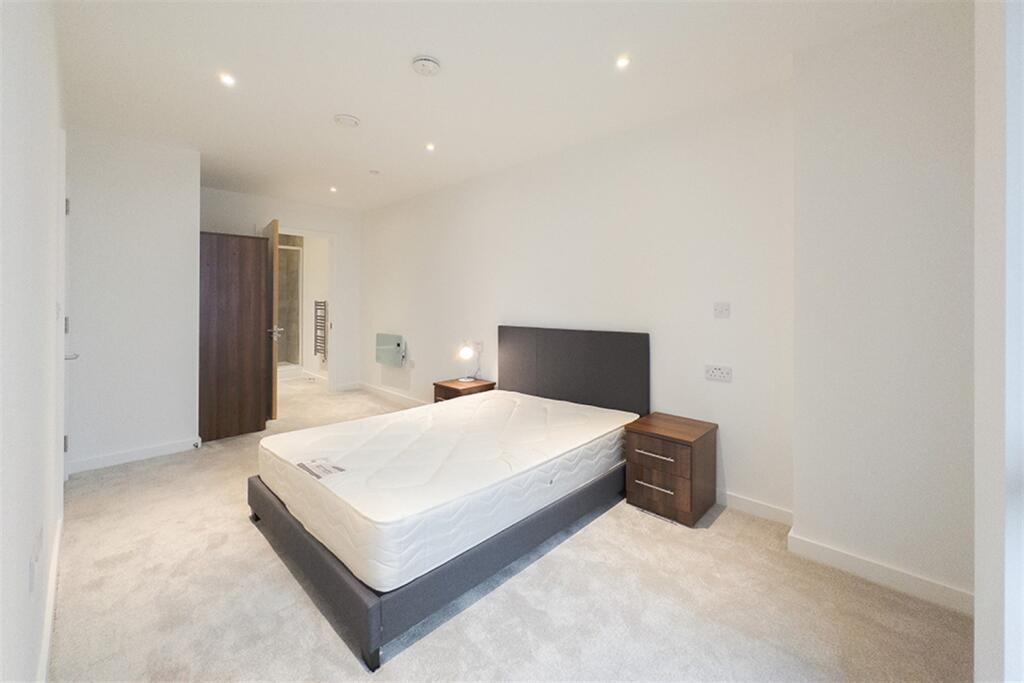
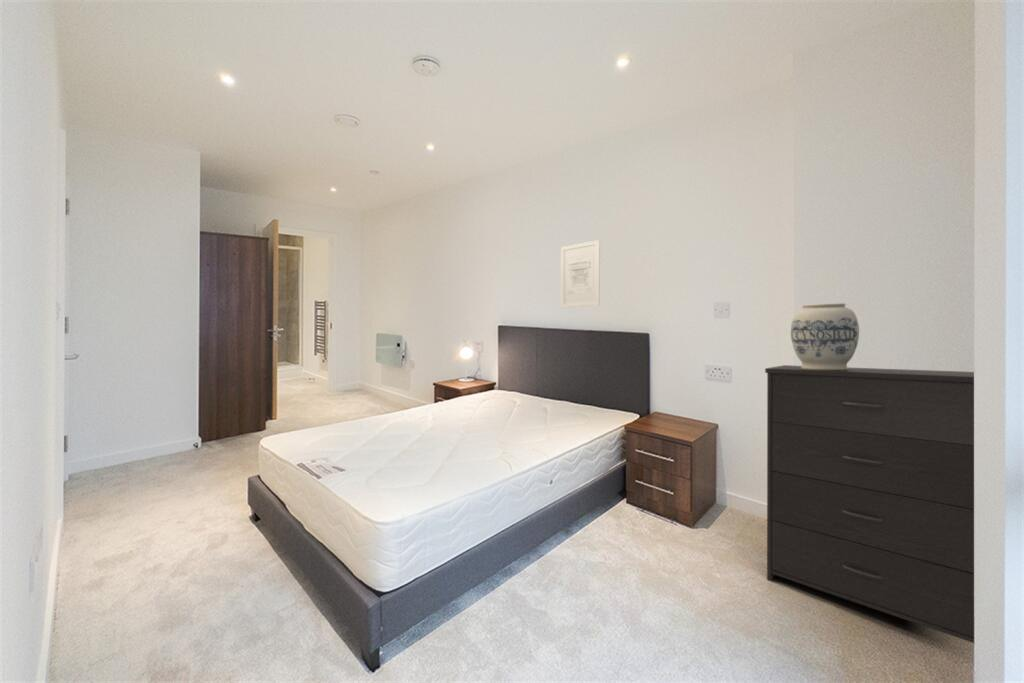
+ vase [790,302,860,370]
+ dresser [764,364,975,644]
+ wall art [560,239,601,309]
